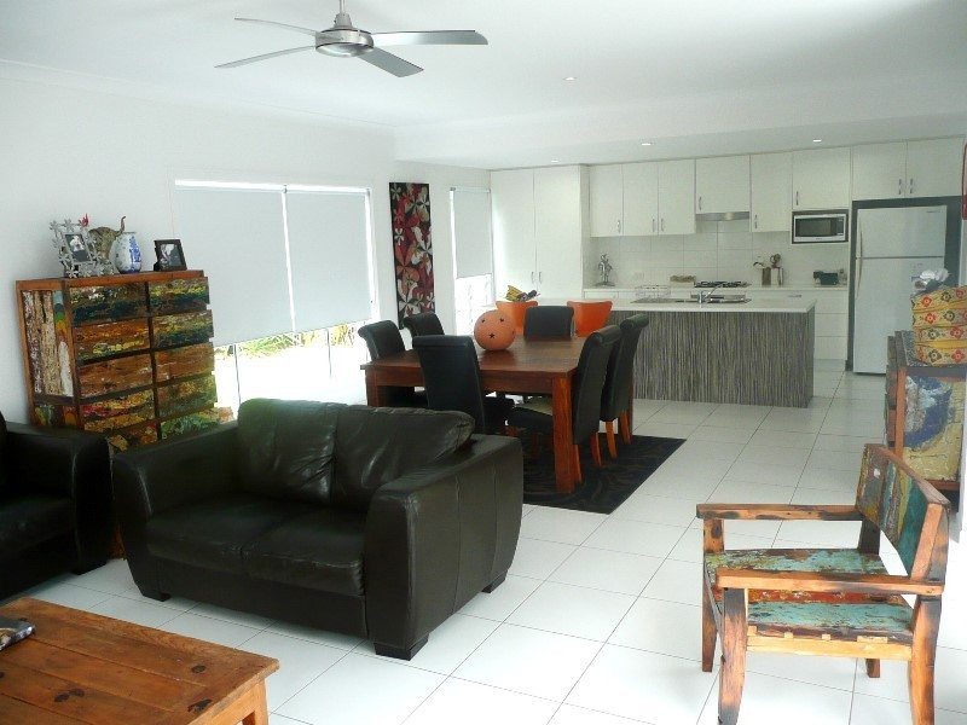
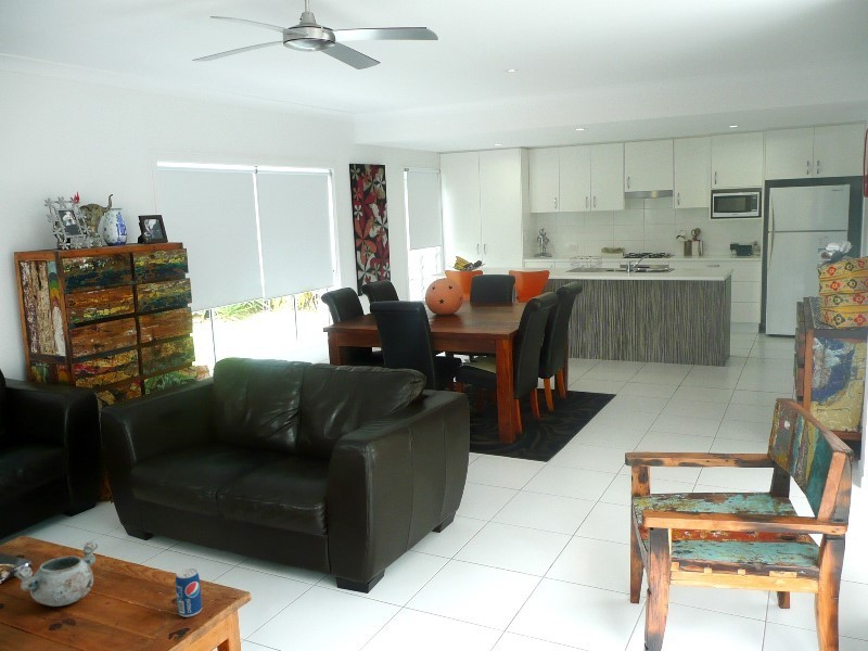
+ decorative bowl [13,541,99,608]
+ beverage can [175,567,203,618]
